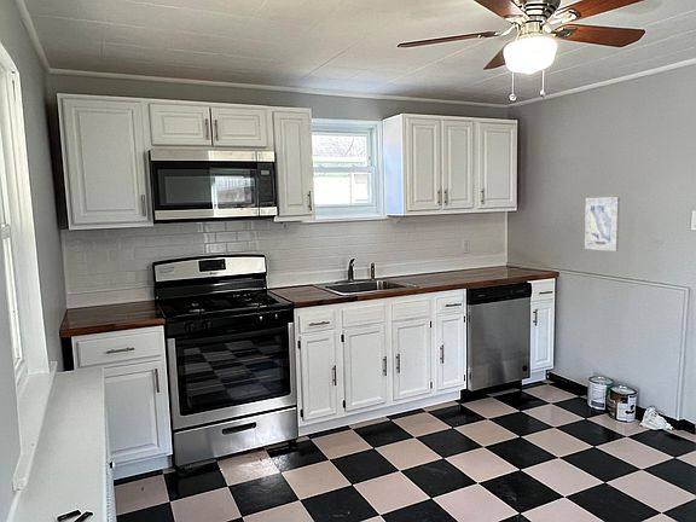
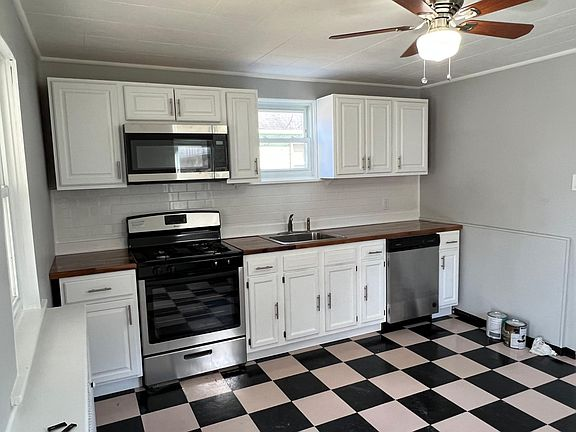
- wall art [584,196,621,253]
